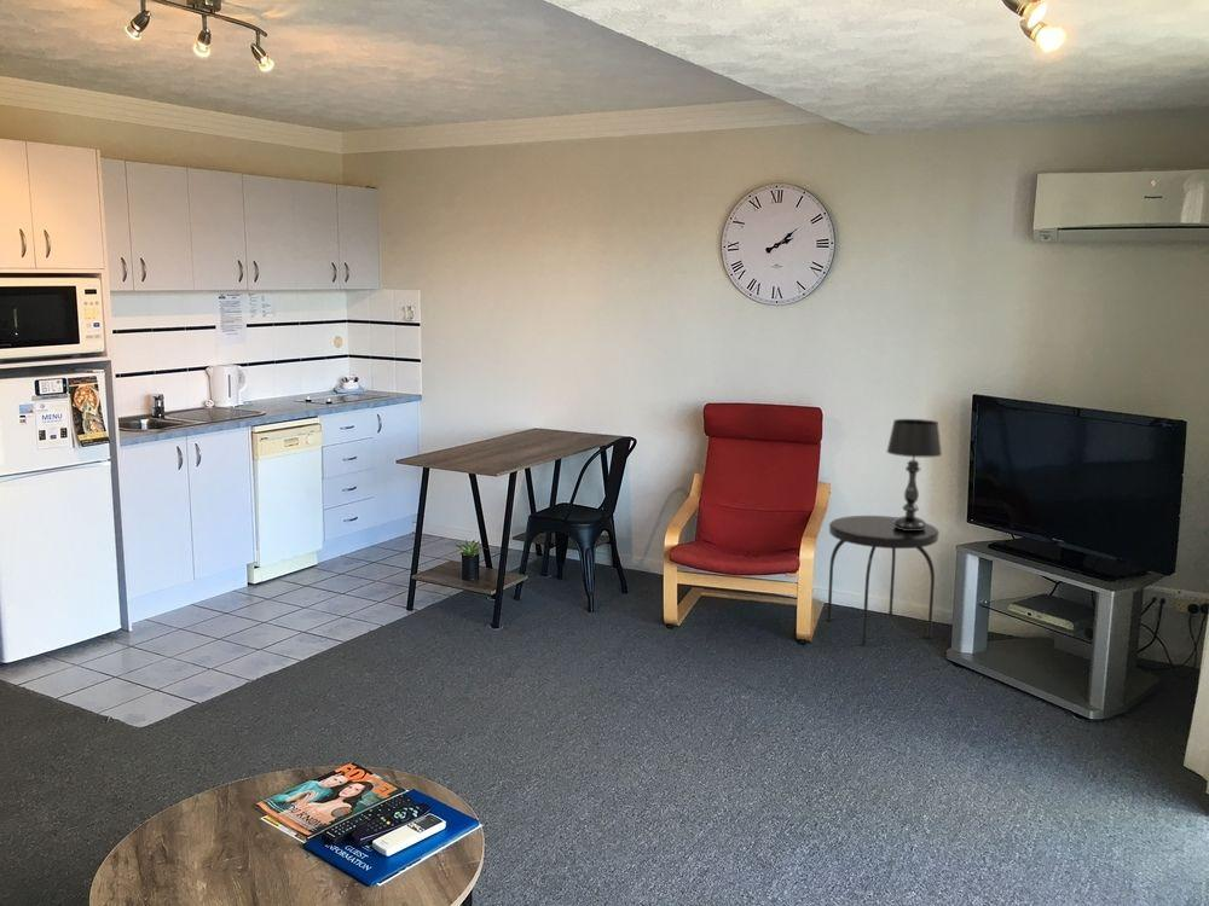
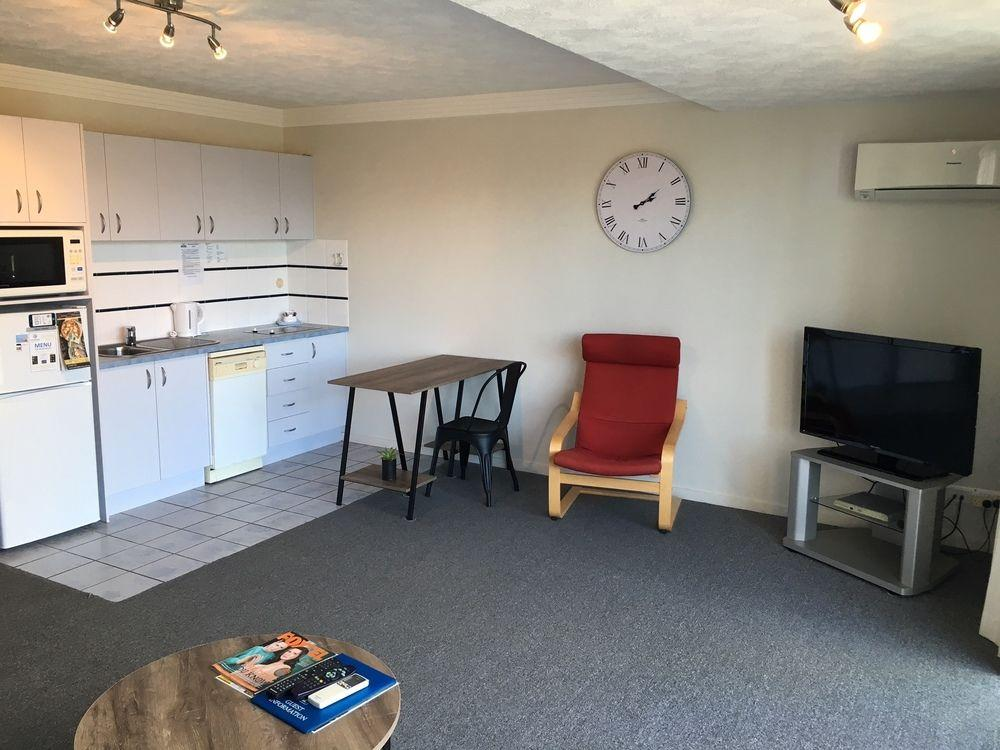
- side table [826,515,941,645]
- table lamp [885,418,943,530]
